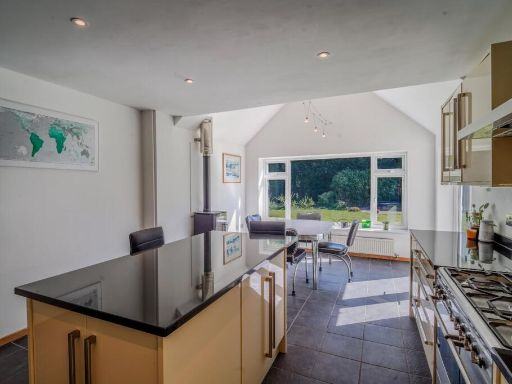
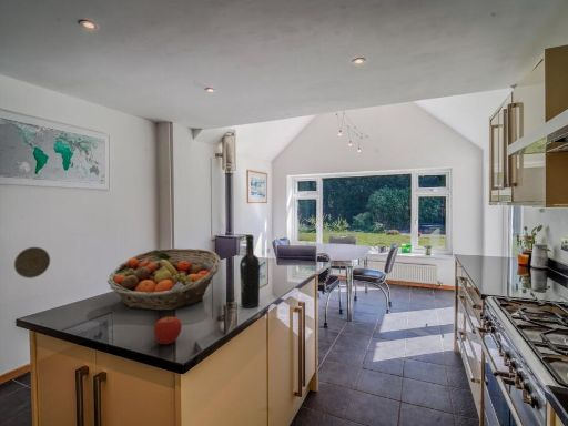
+ wine bottle [239,234,261,308]
+ apple [153,316,183,345]
+ fruit basket [106,247,222,312]
+ decorative plate [13,246,51,280]
